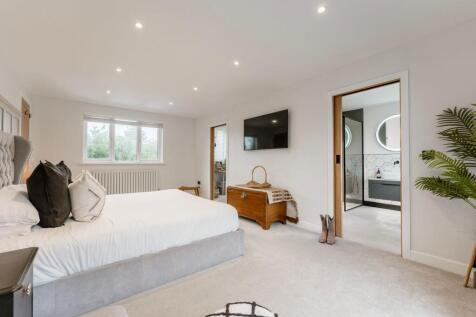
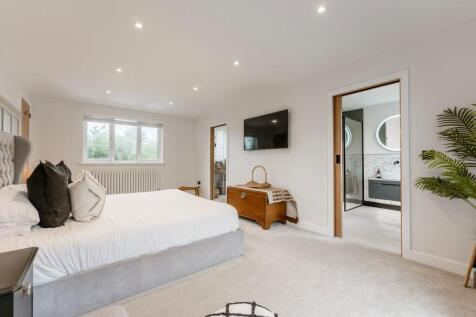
- boots [318,213,336,245]
